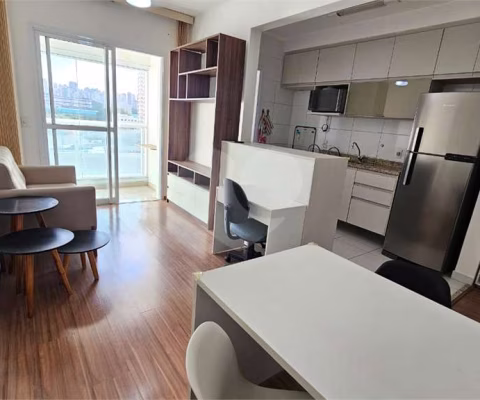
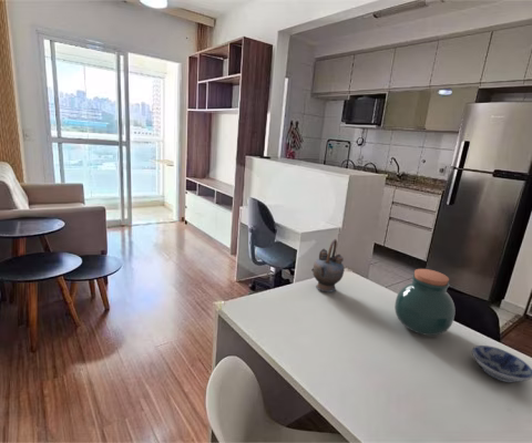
+ bowl [471,344,532,383]
+ teapot [310,238,346,293]
+ jar [393,268,456,337]
